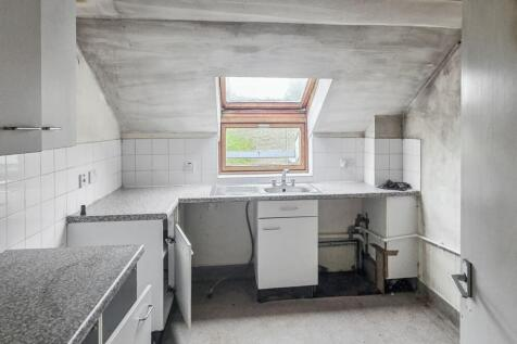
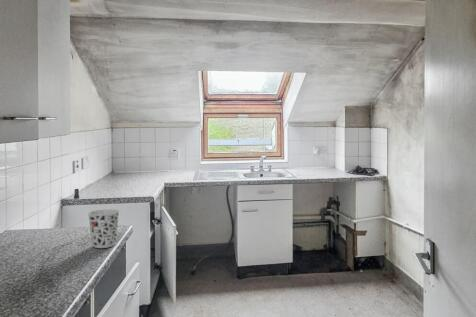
+ cup [87,208,121,249]
